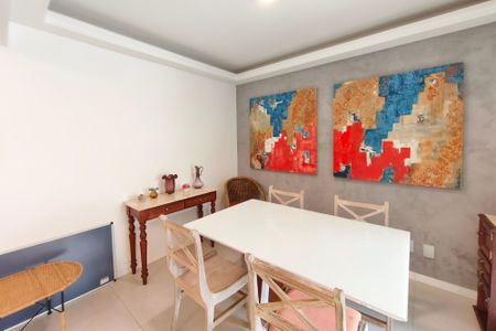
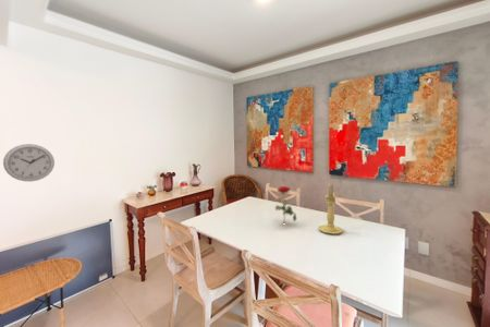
+ wall clock [2,143,56,182]
+ flower [274,185,297,222]
+ candle holder [317,182,344,235]
